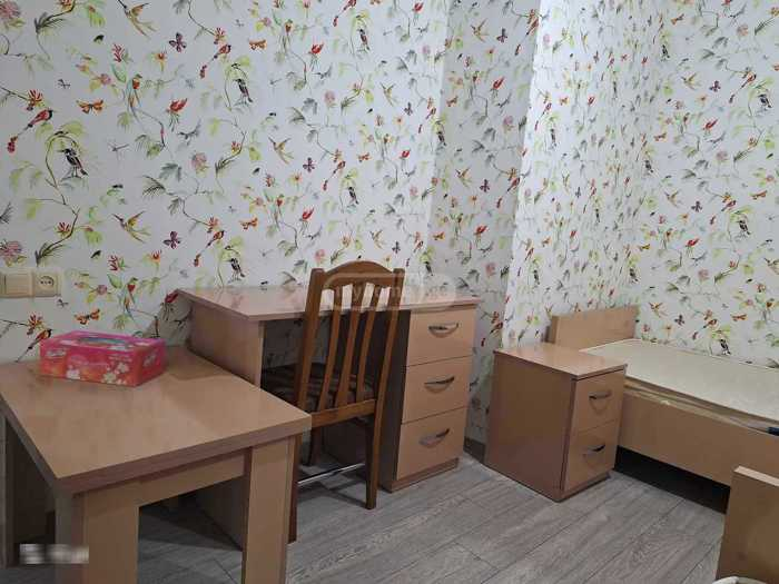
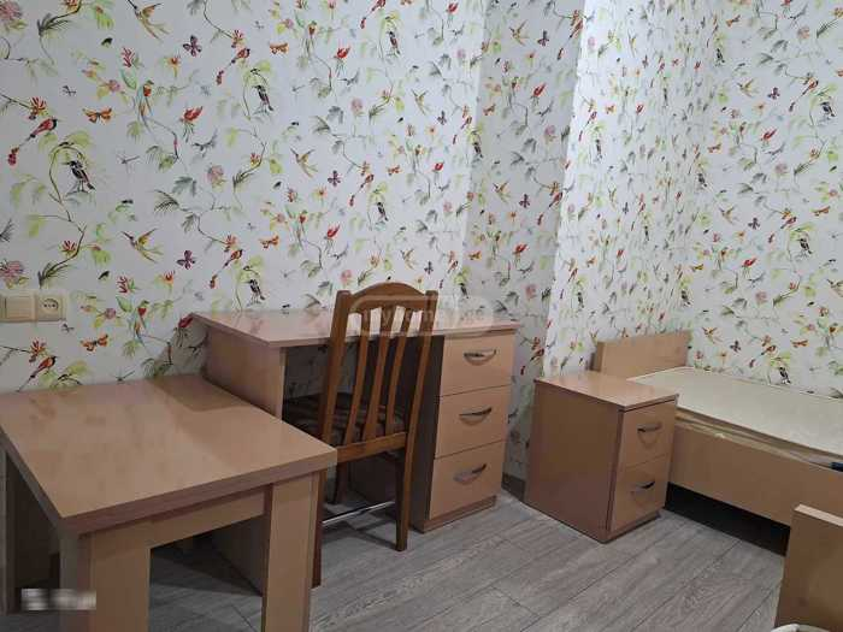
- tissue box [39,329,166,388]
